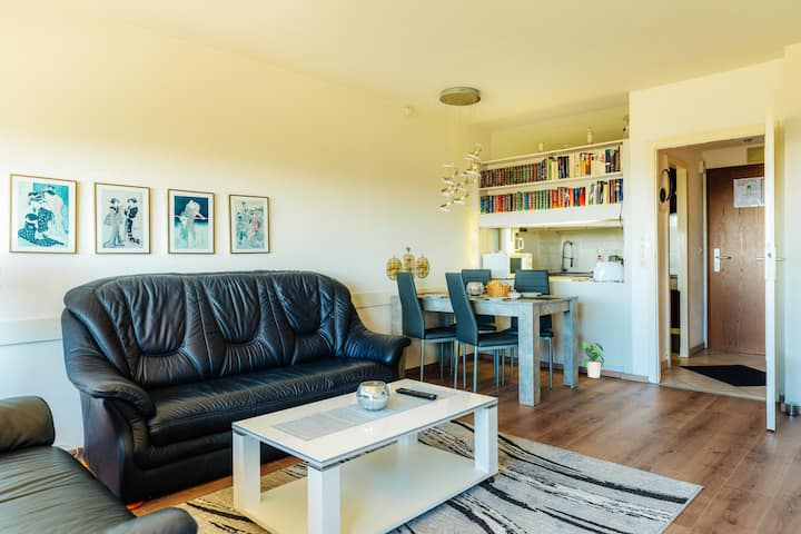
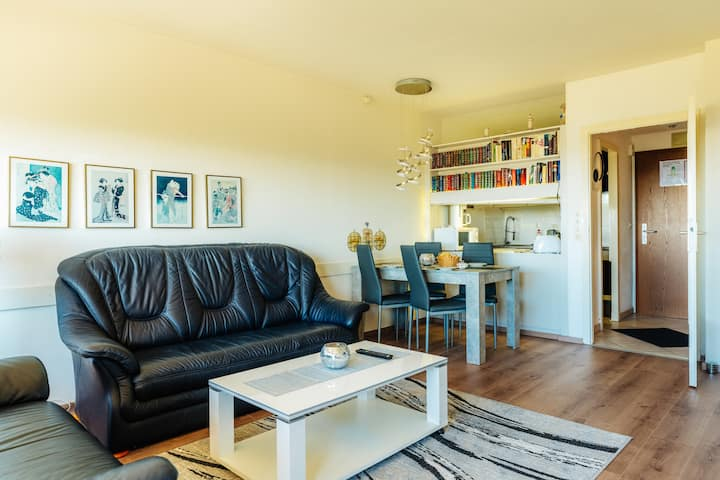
- potted plant [577,339,605,379]
